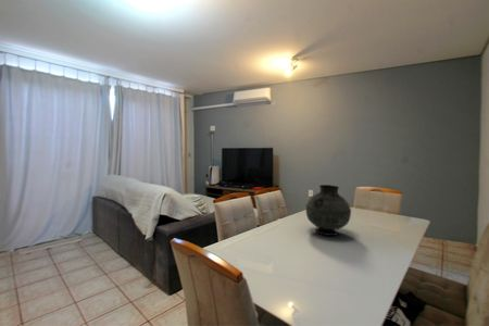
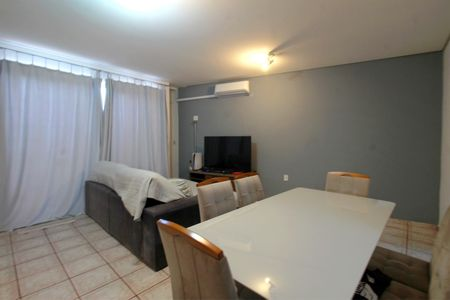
- vase [305,184,352,237]
